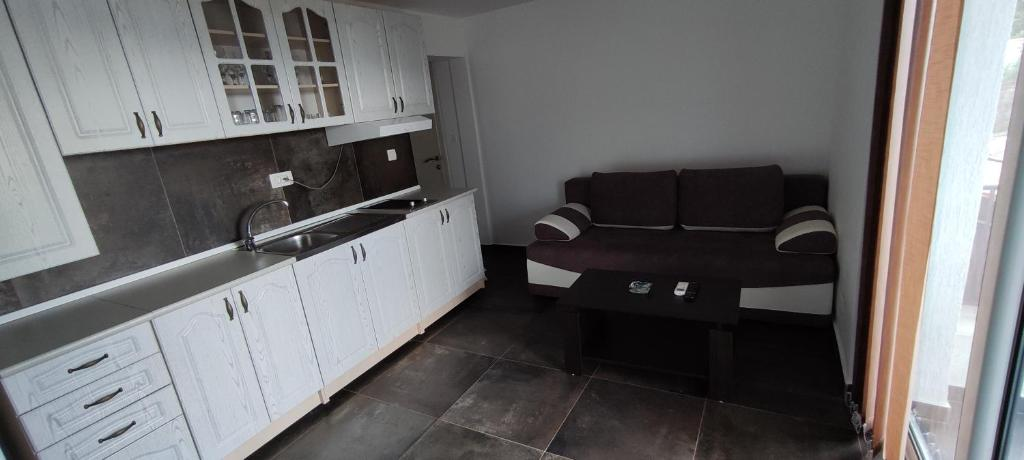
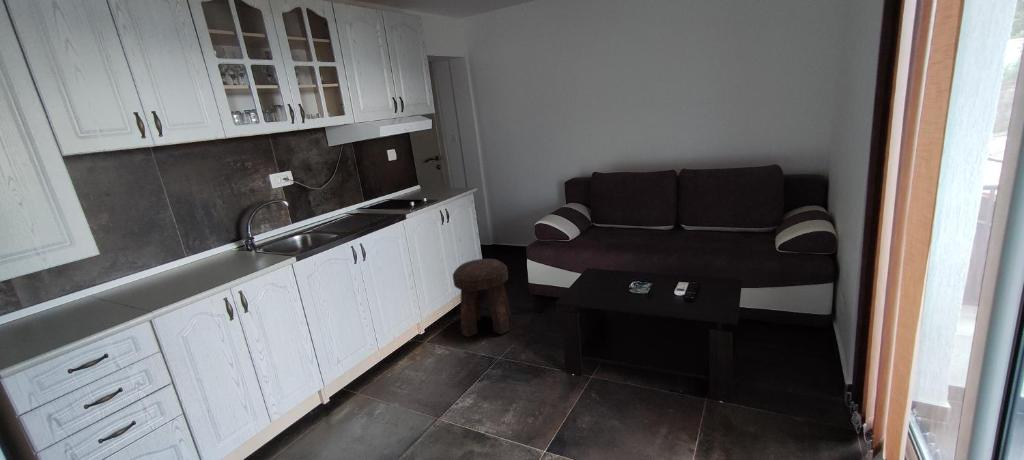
+ stool [452,258,512,338]
